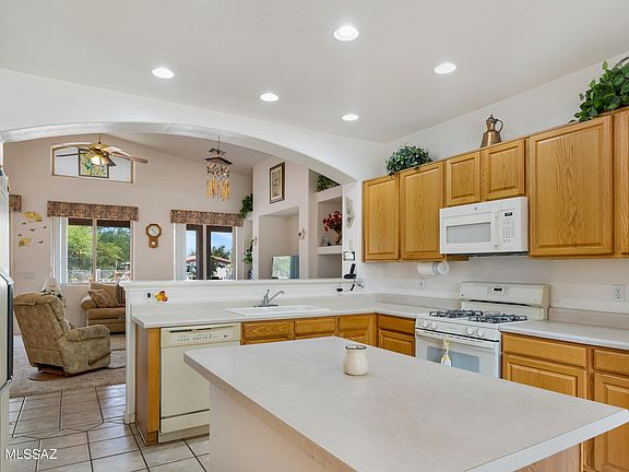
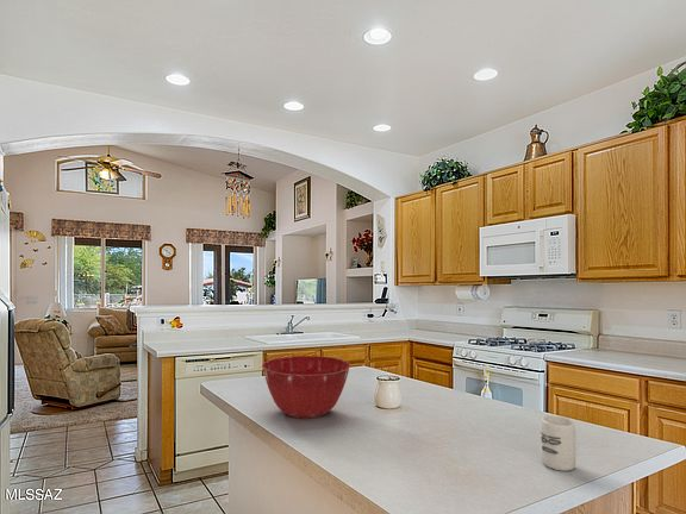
+ mixing bowl [261,355,351,419]
+ cup [540,415,576,472]
